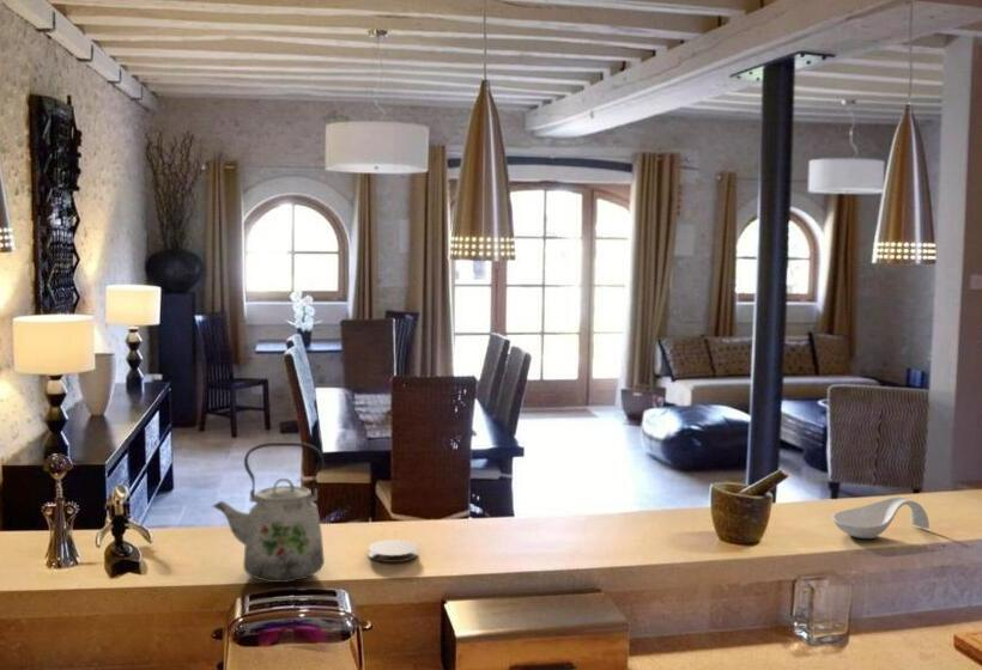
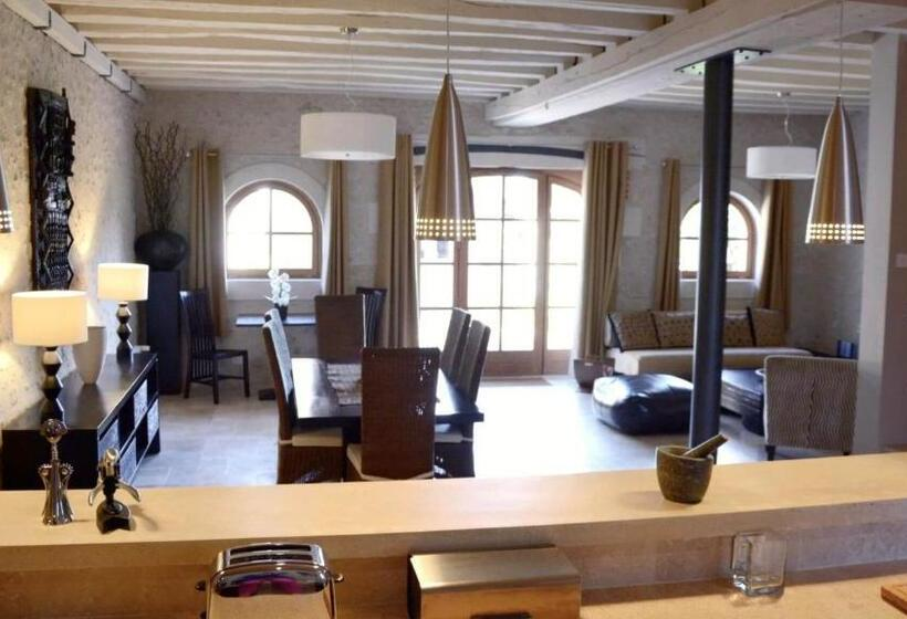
- spoon rest [831,495,931,540]
- kettle [211,441,326,584]
- coaster [368,538,419,564]
